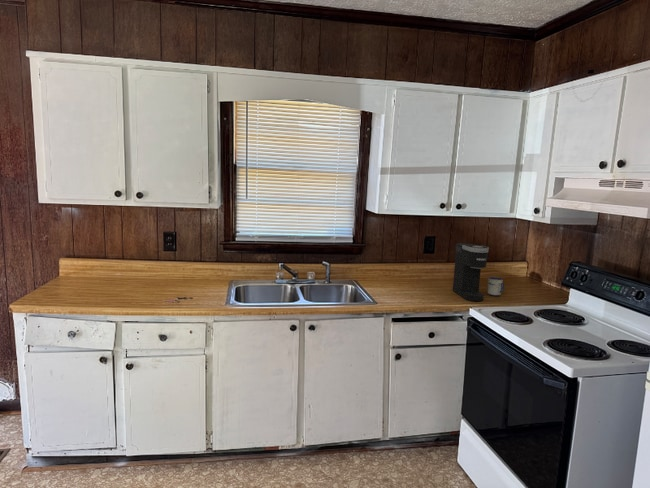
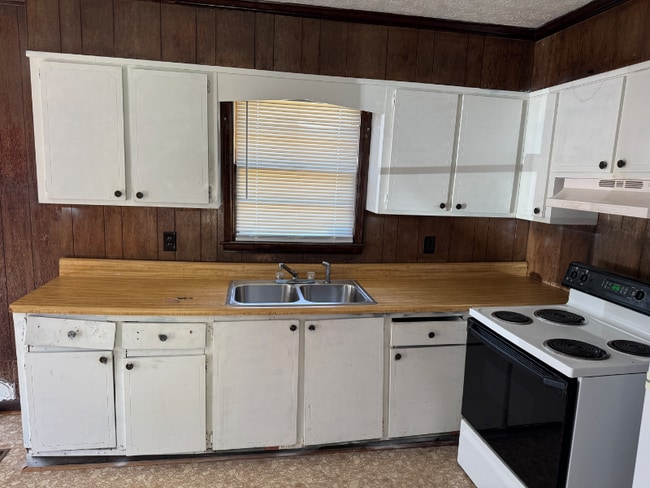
- mug [487,276,505,297]
- coffee maker [452,242,490,302]
